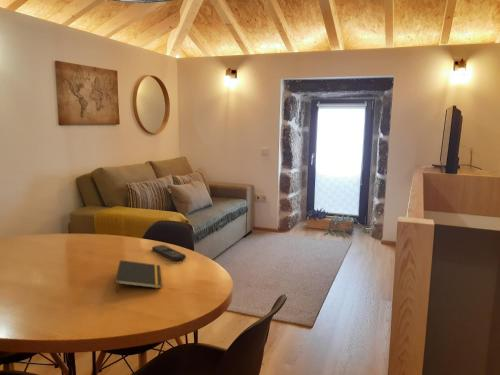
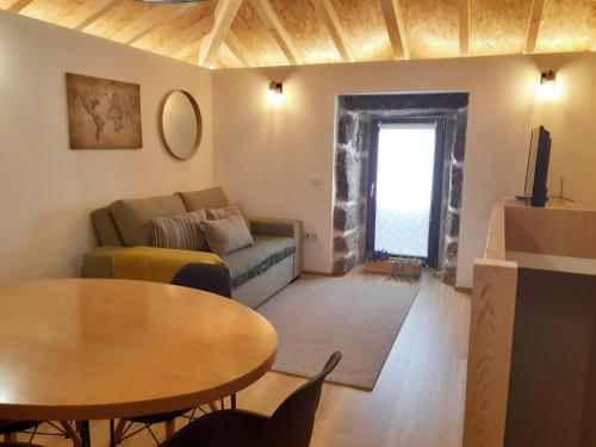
- remote control [151,244,187,262]
- notepad [114,259,162,294]
